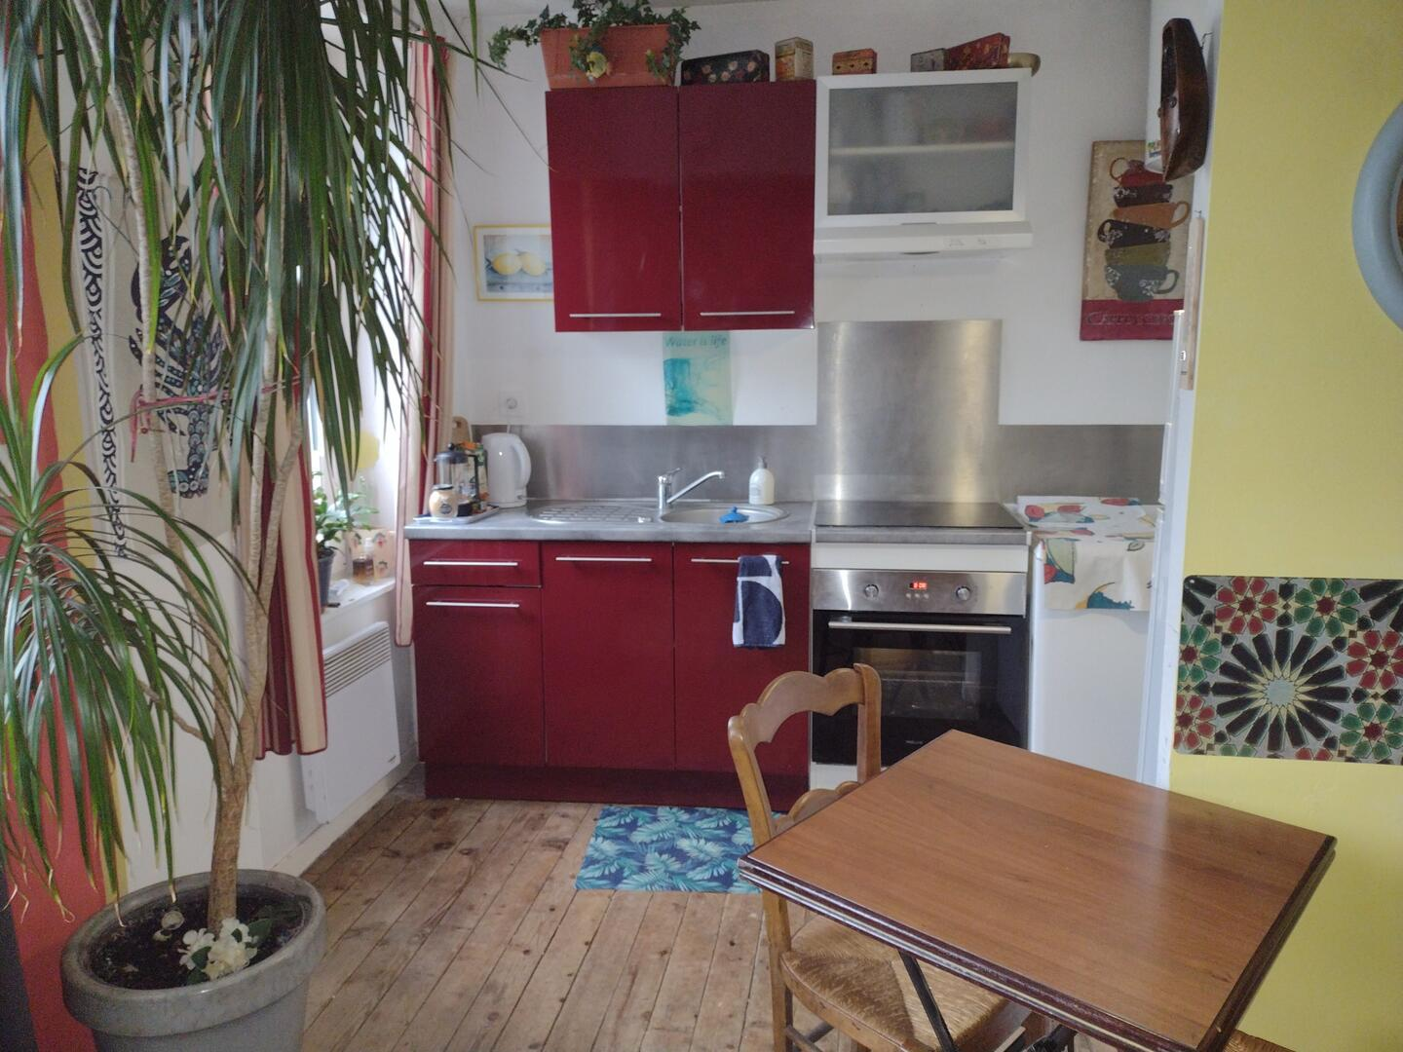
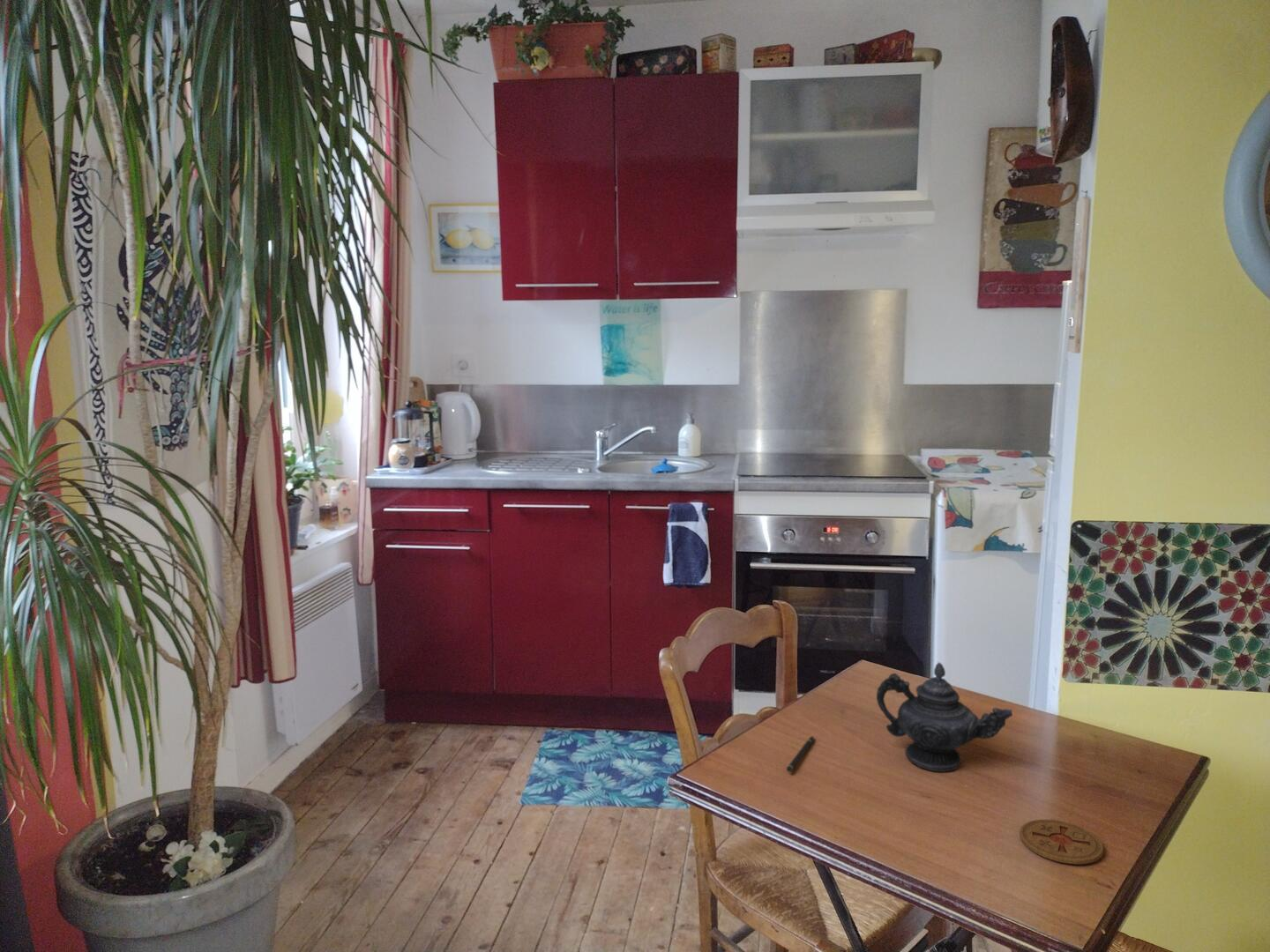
+ pen [786,735,815,773]
+ coaster [1019,819,1104,865]
+ teapot [876,661,1013,772]
